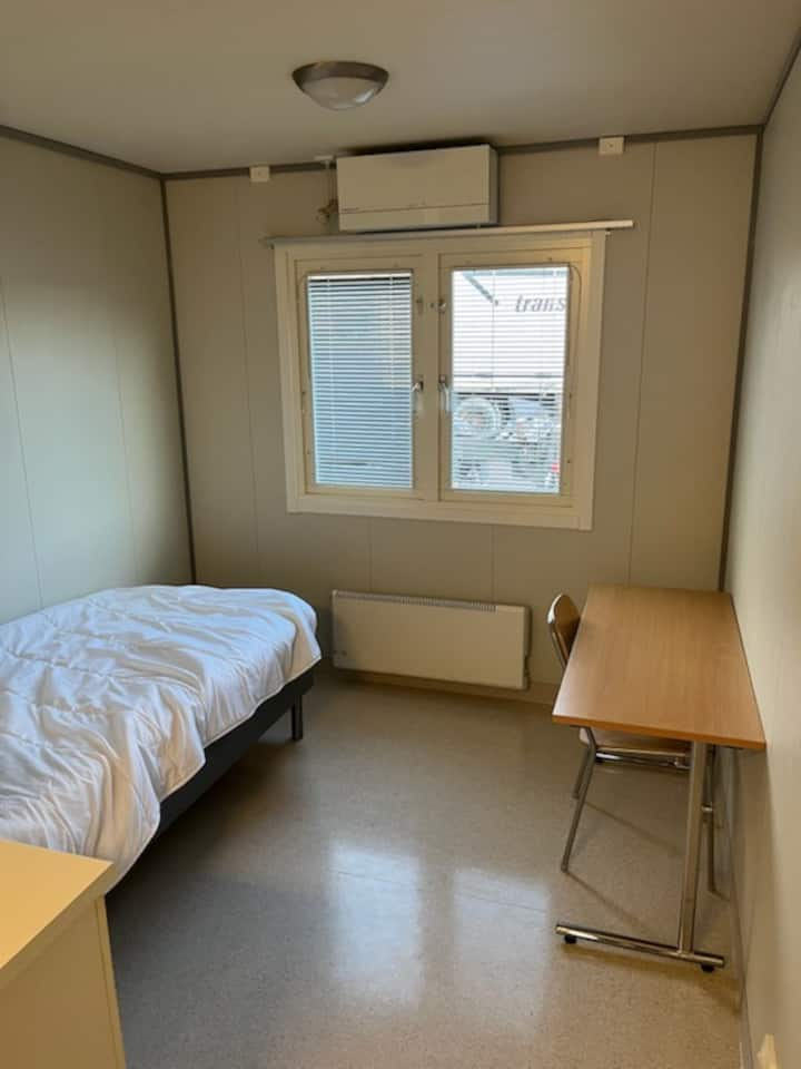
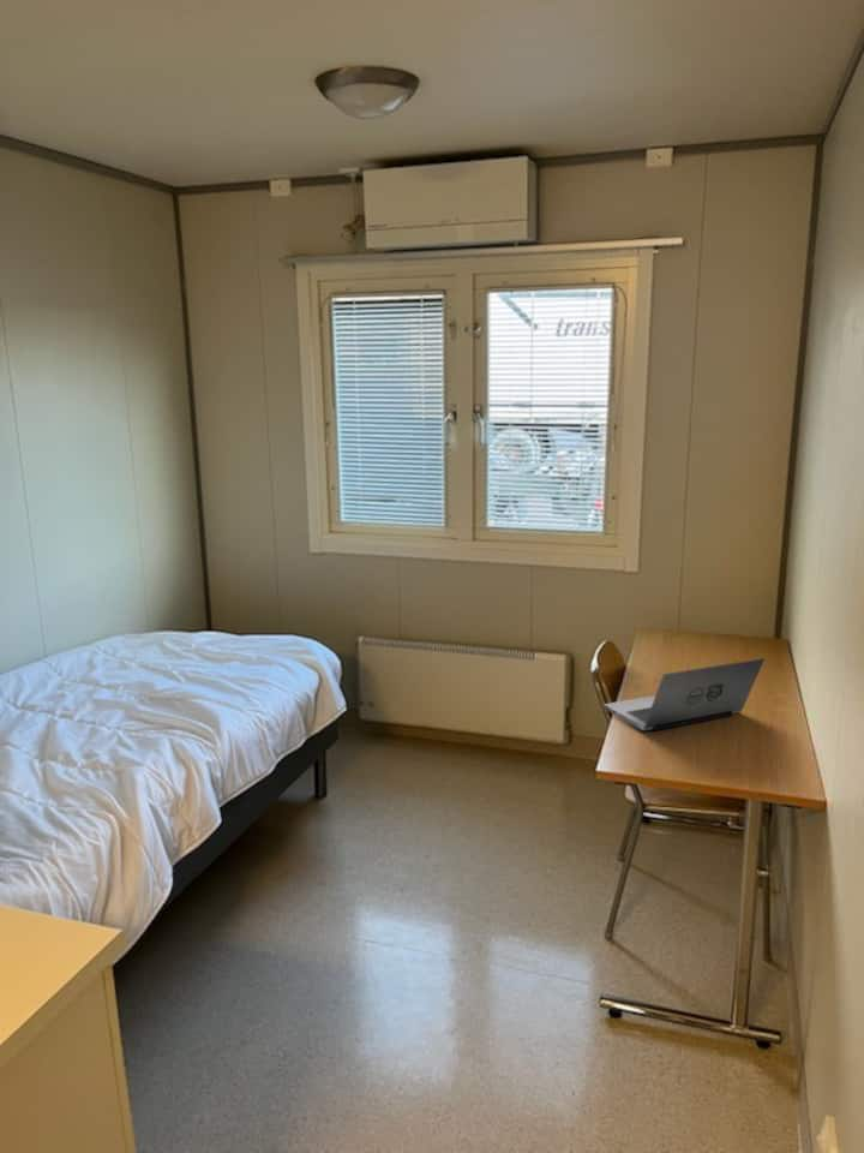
+ laptop [602,657,766,731]
